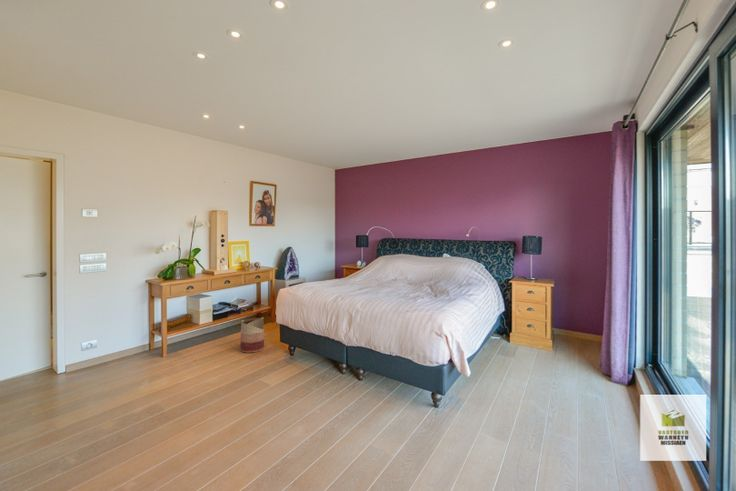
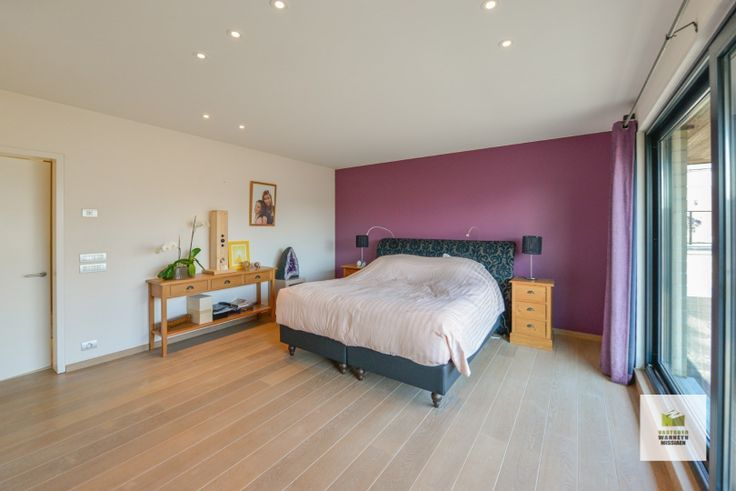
- basket [240,317,265,353]
